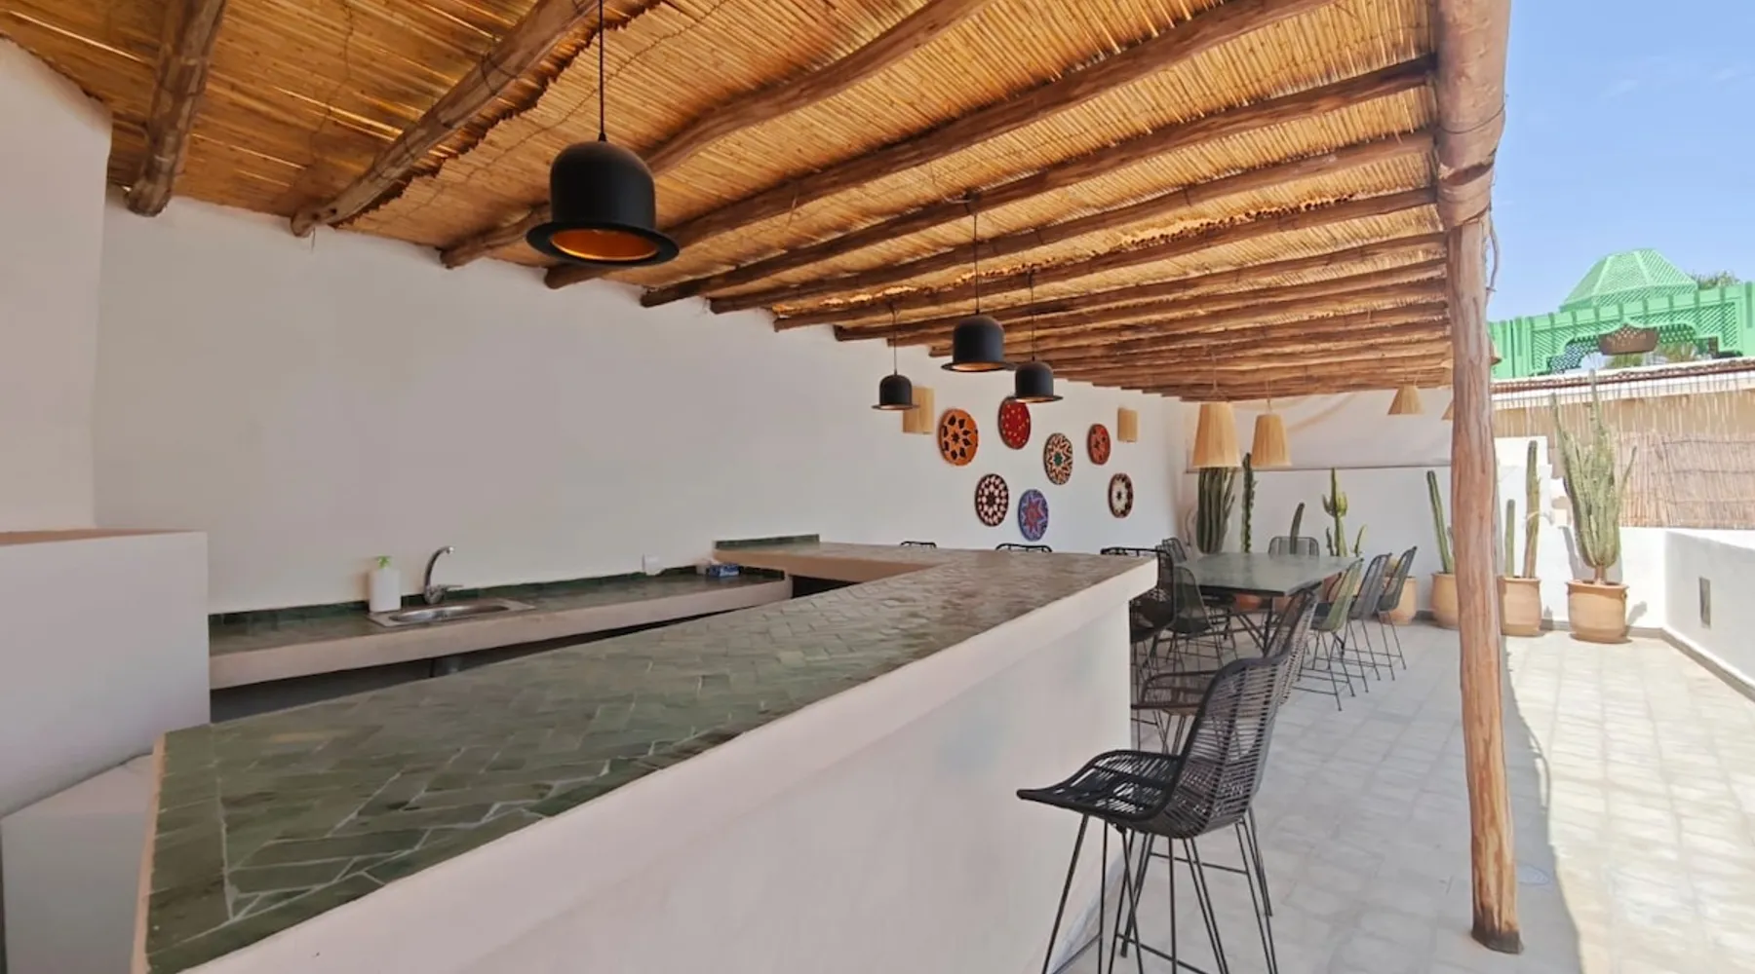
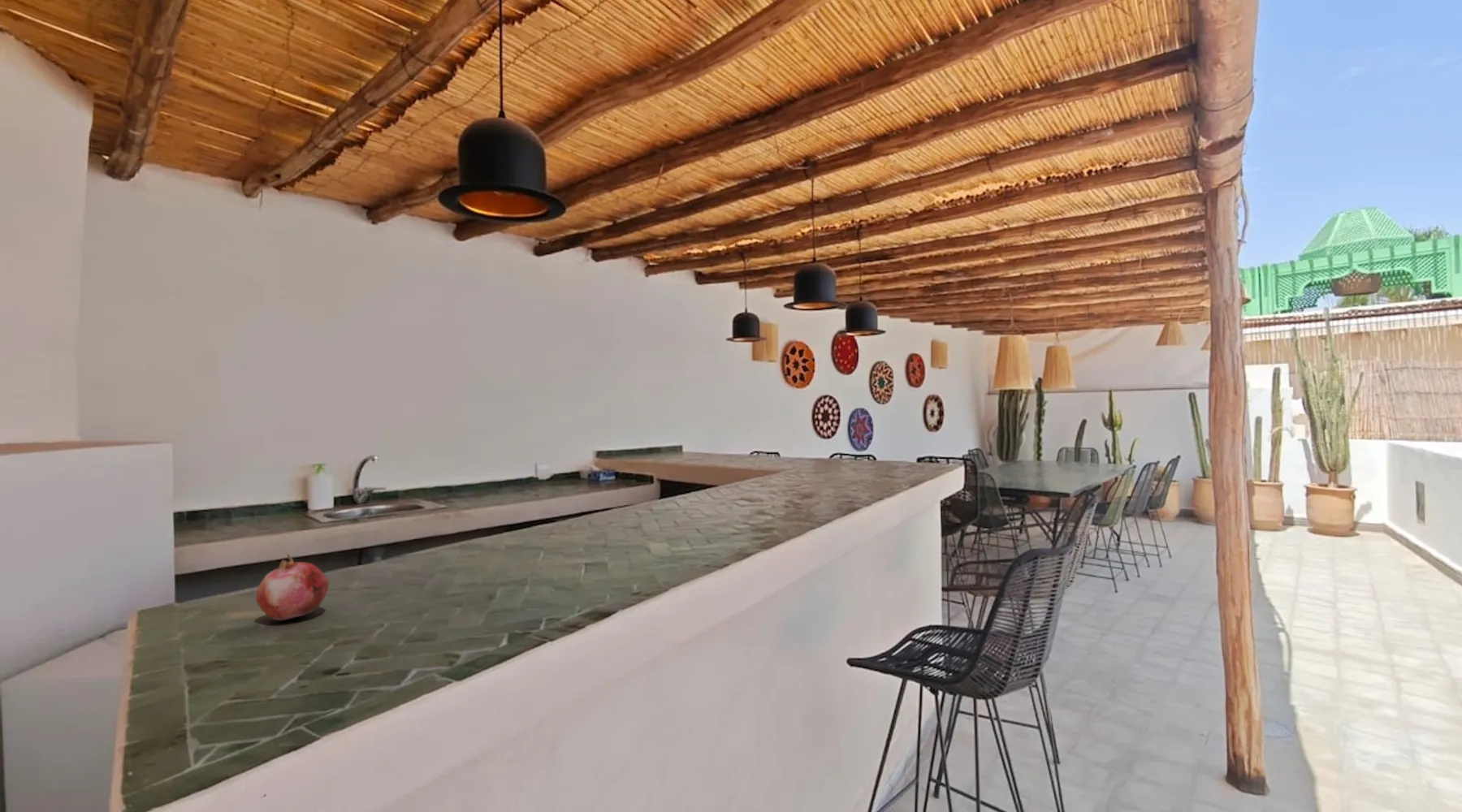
+ fruit [255,553,330,621]
